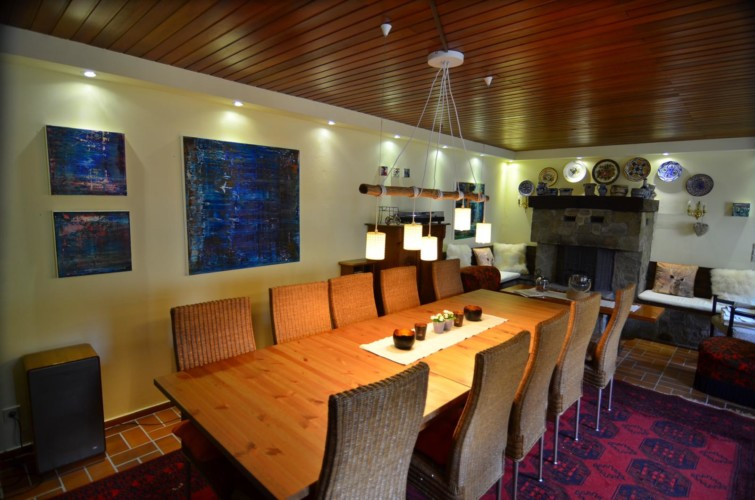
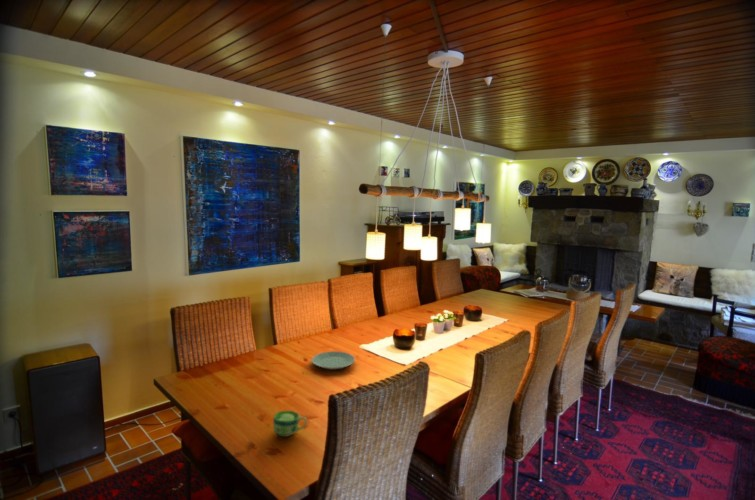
+ plate [311,350,356,371]
+ cup [272,410,308,438]
